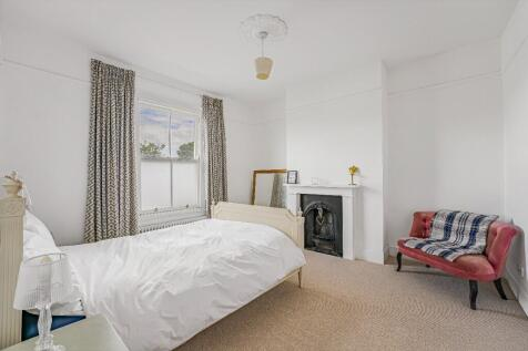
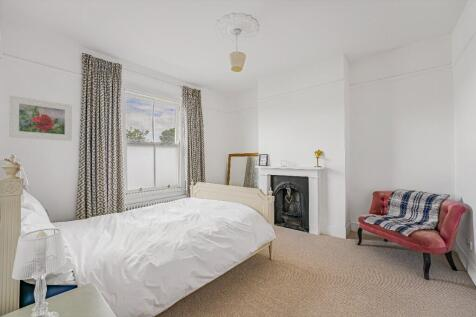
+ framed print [8,94,73,142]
